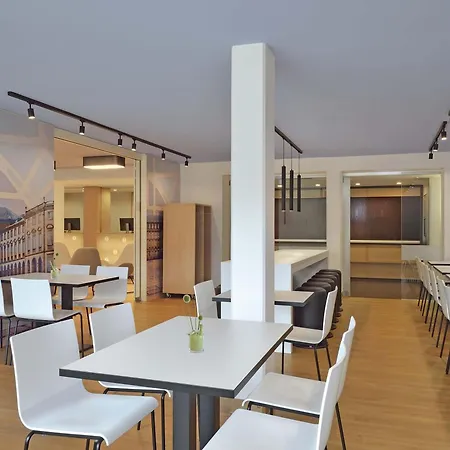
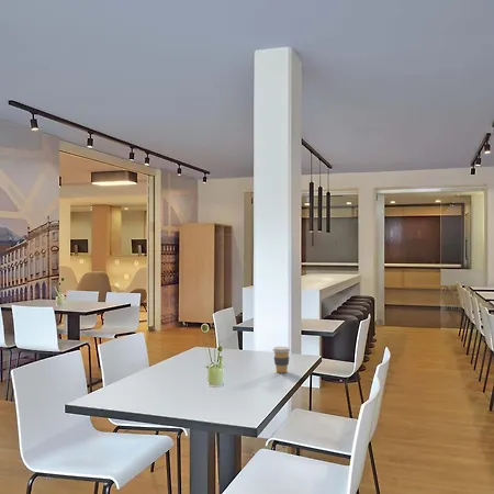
+ coffee cup [271,346,291,373]
